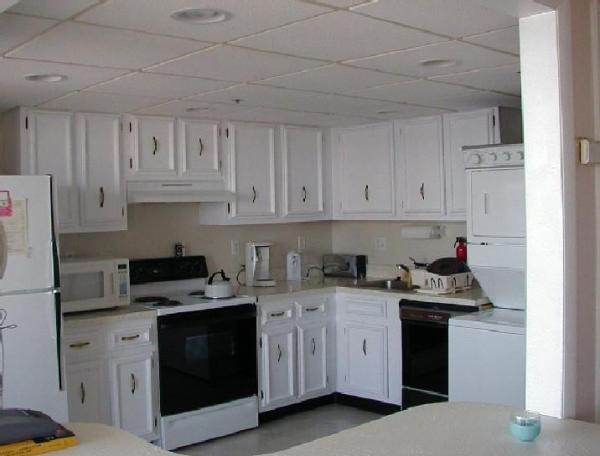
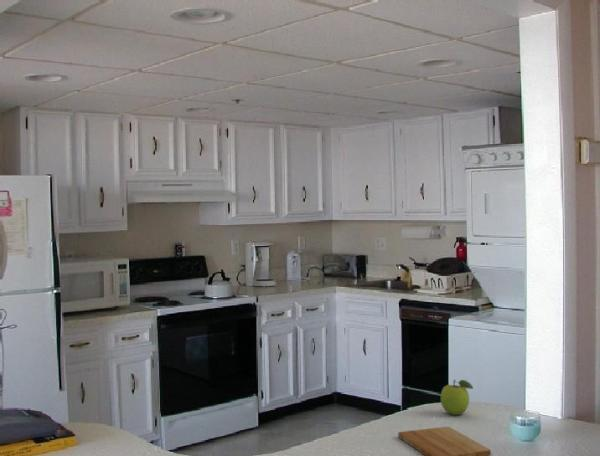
+ cutting board [397,426,492,456]
+ fruit [440,379,474,416]
